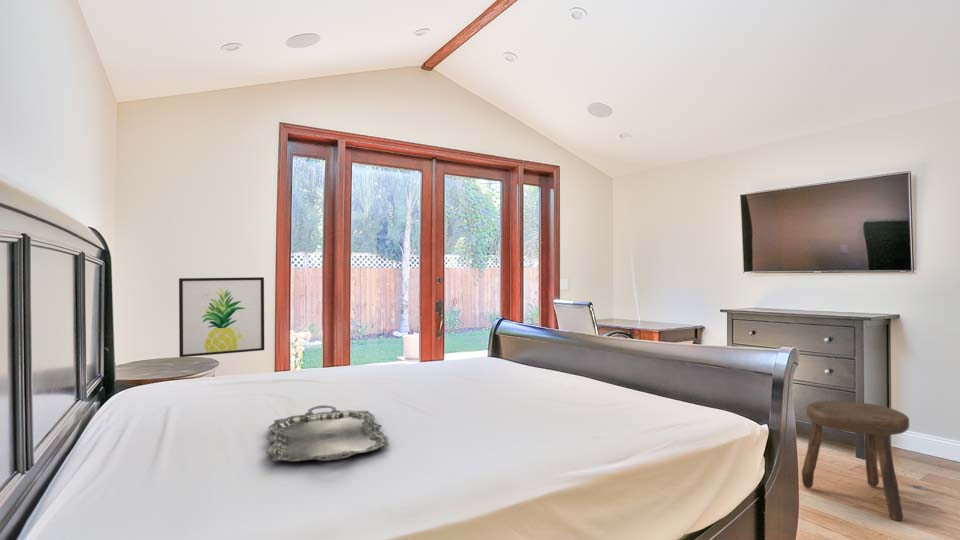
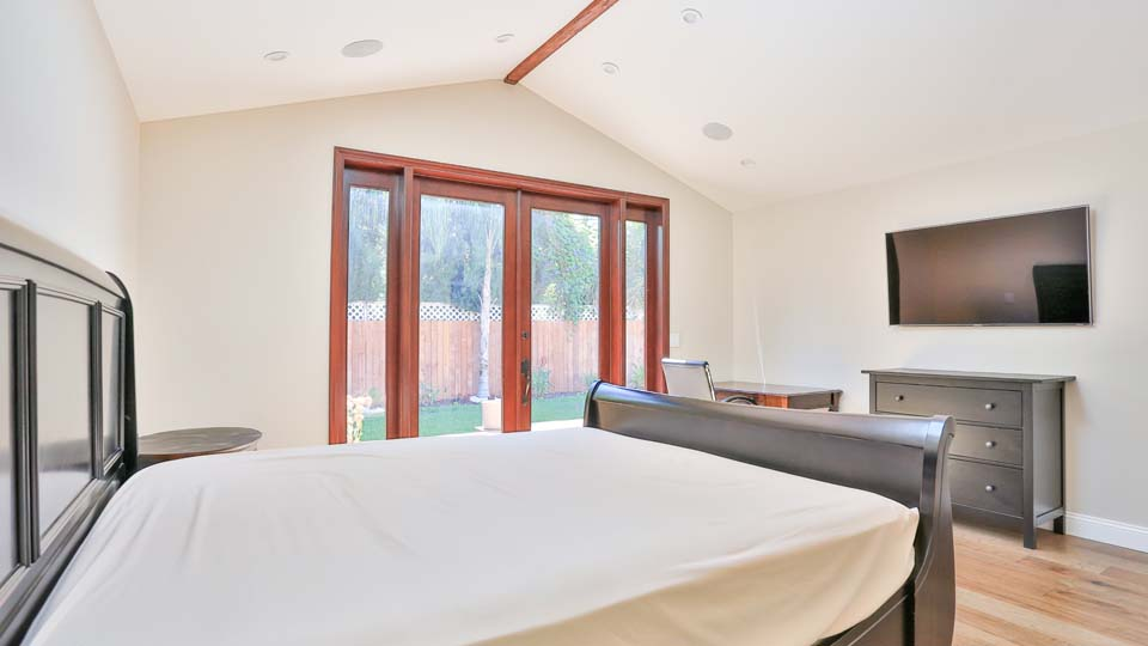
- wall art [178,276,265,358]
- serving tray [265,404,390,463]
- stool [801,400,910,522]
